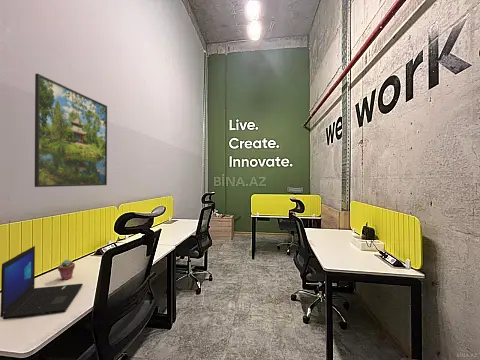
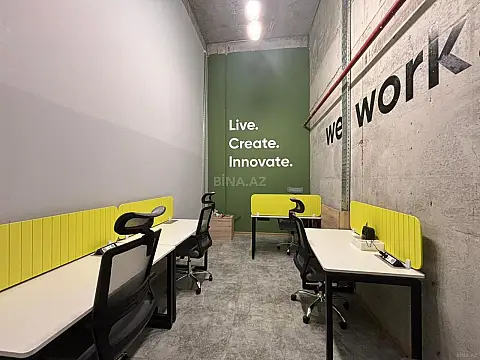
- laptop [0,245,84,320]
- potted succulent [57,258,76,281]
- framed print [34,73,108,188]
